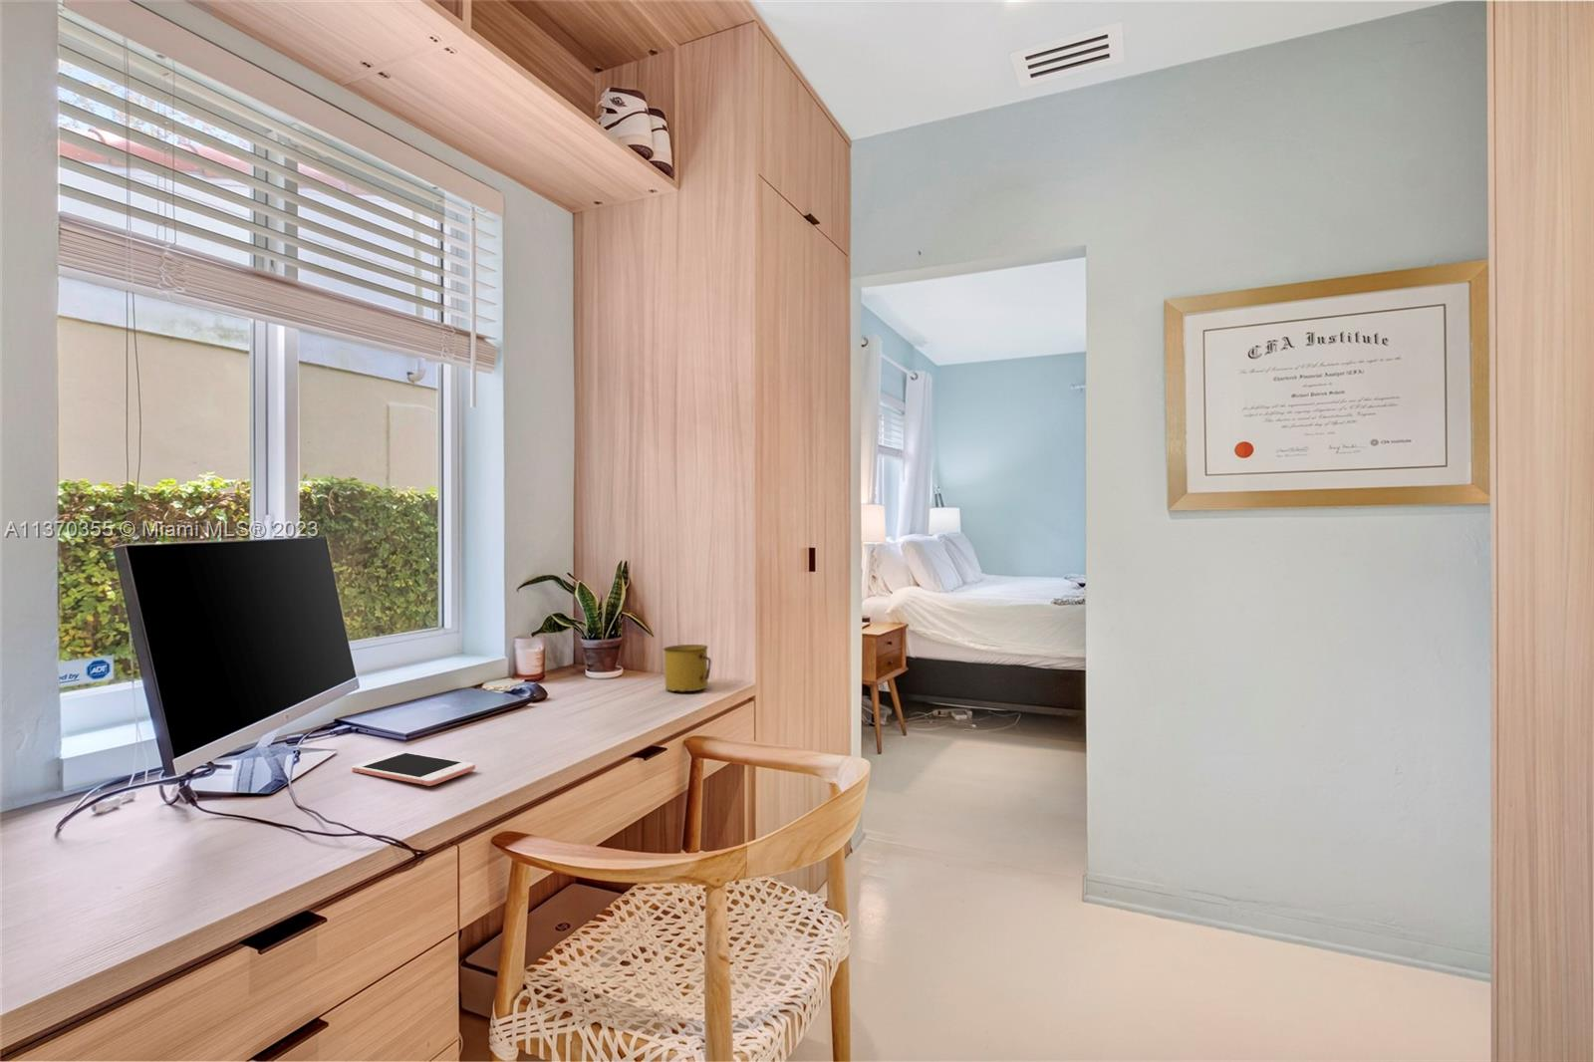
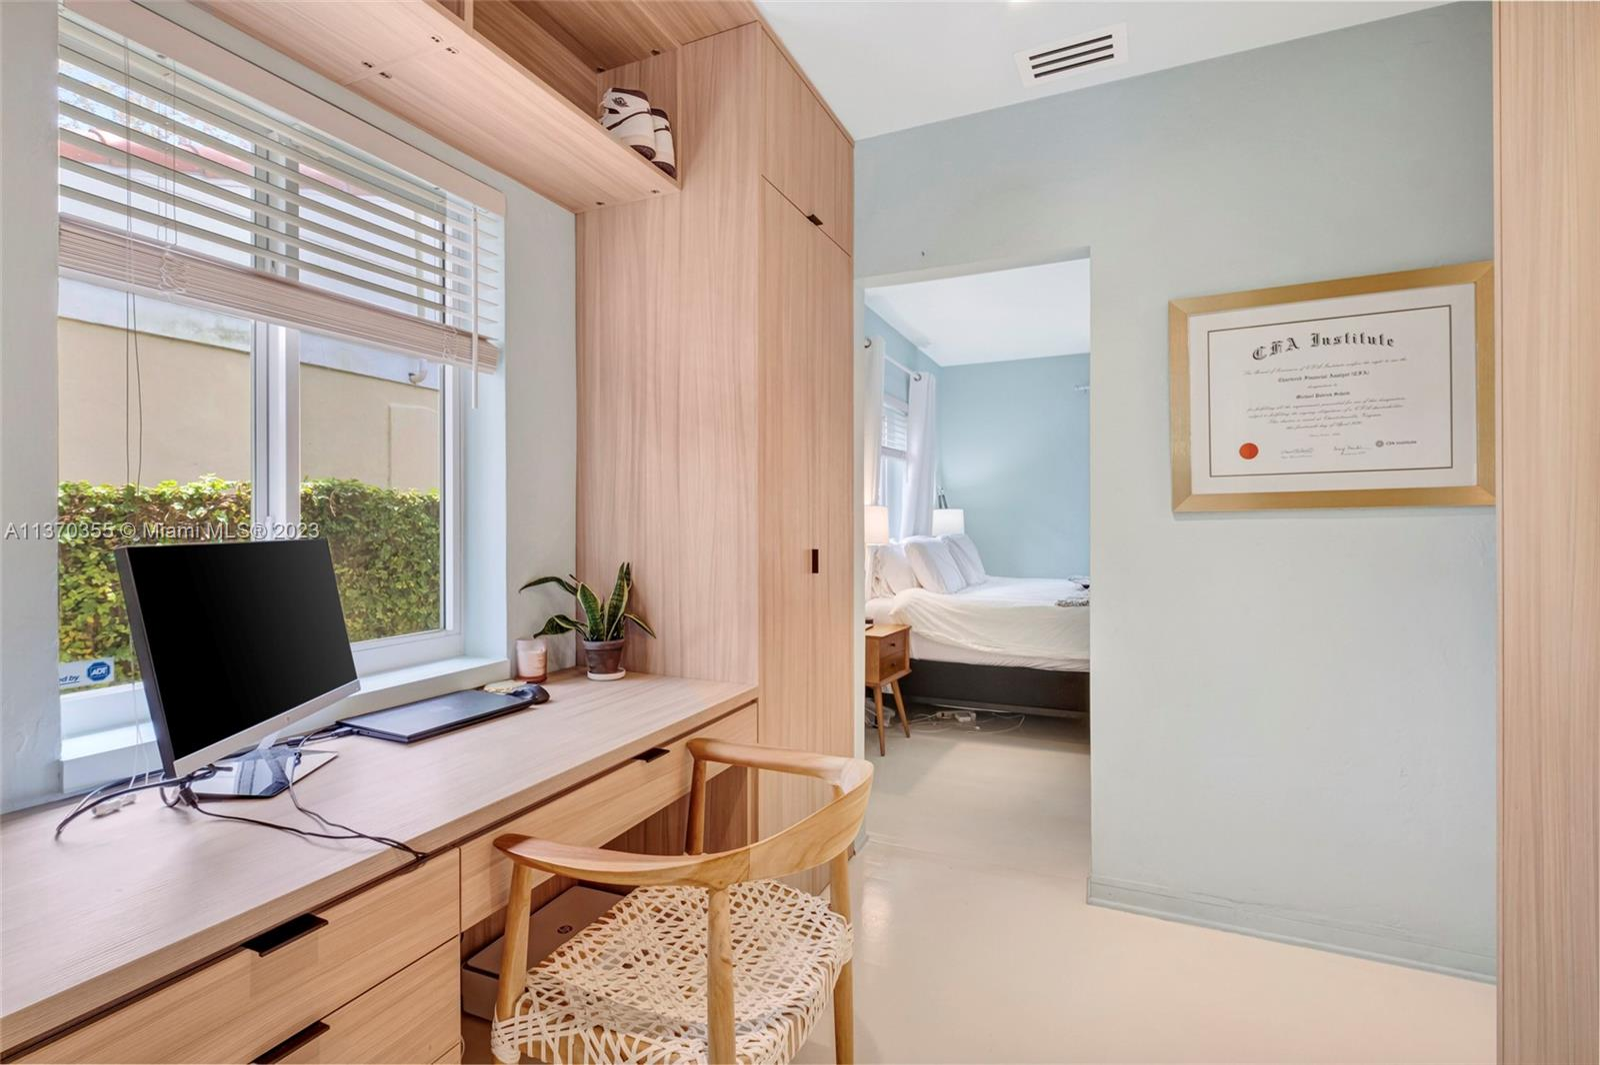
- cell phone [352,750,476,787]
- mug [662,644,712,692]
